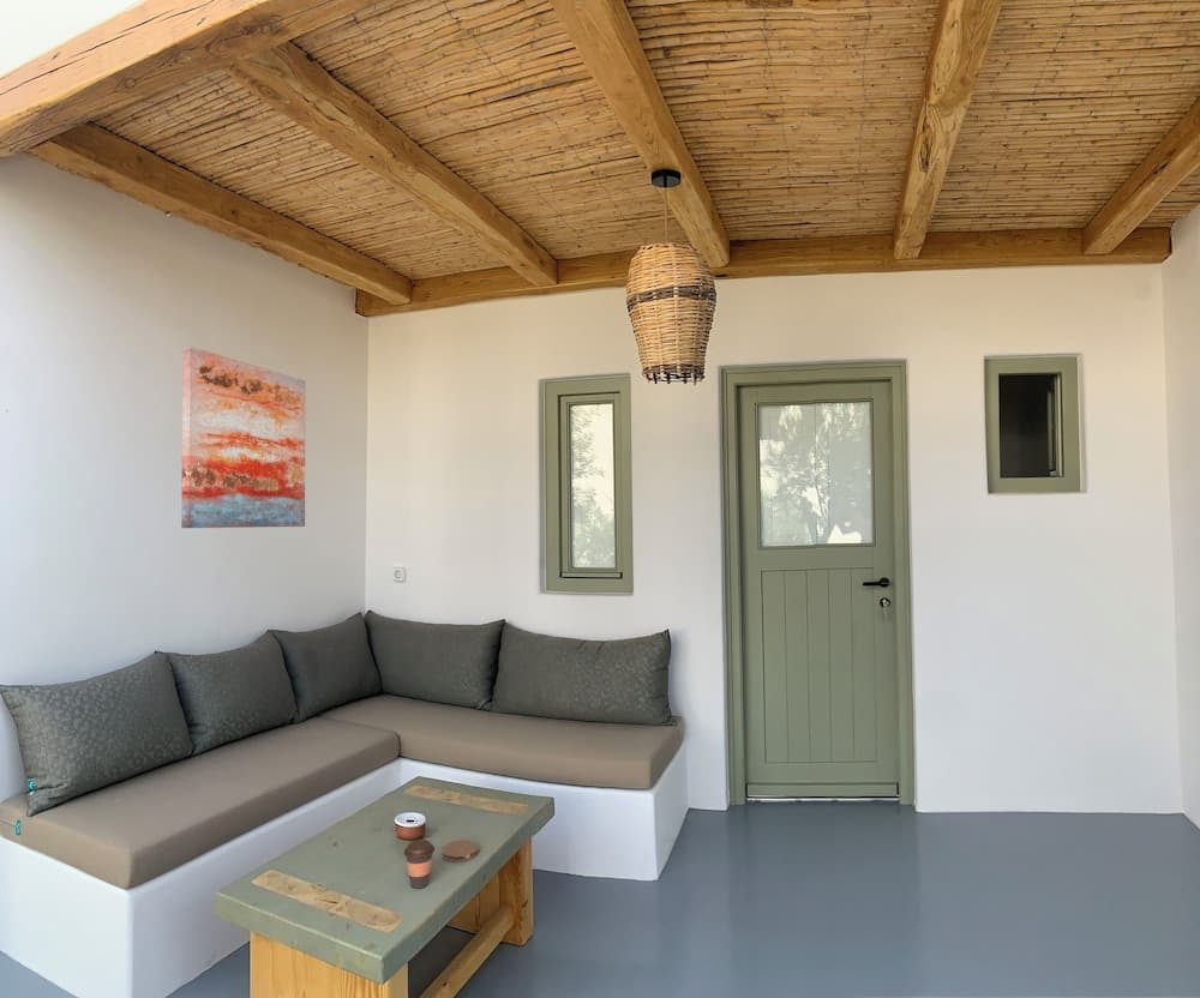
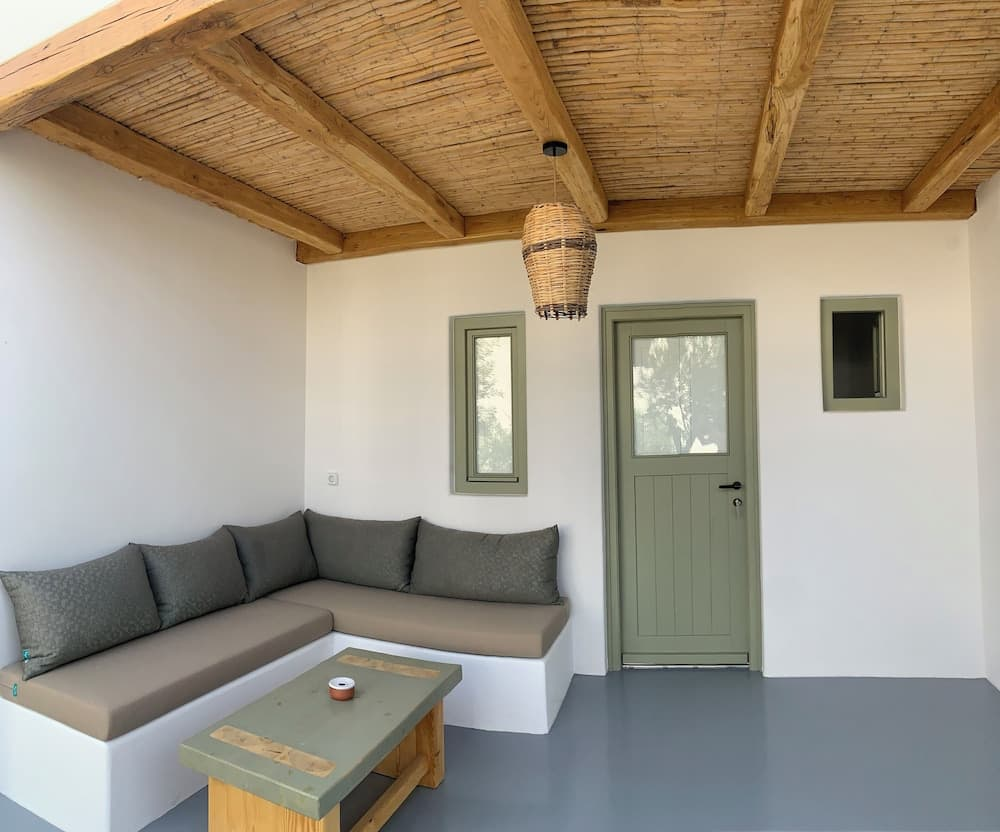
- wall art [180,345,306,529]
- coffee cup [403,838,436,890]
- coaster [440,840,479,862]
